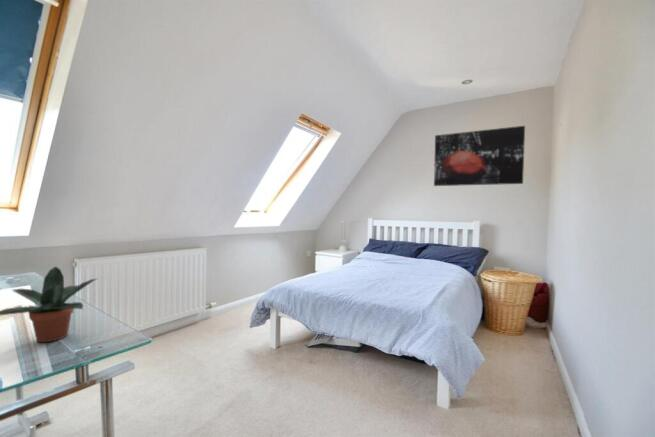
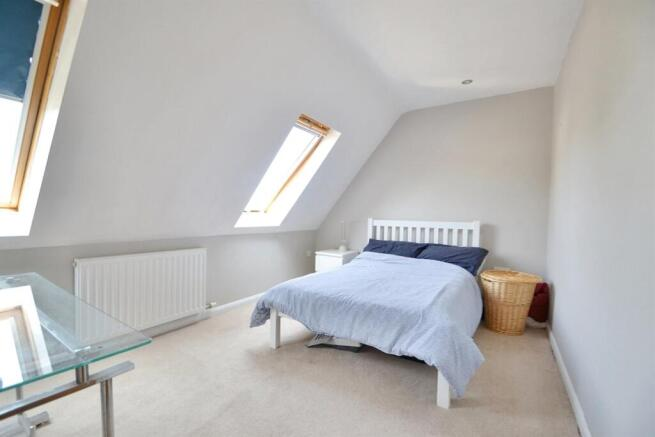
- potted plant [0,265,98,343]
- wall art [433,125,526,187]
